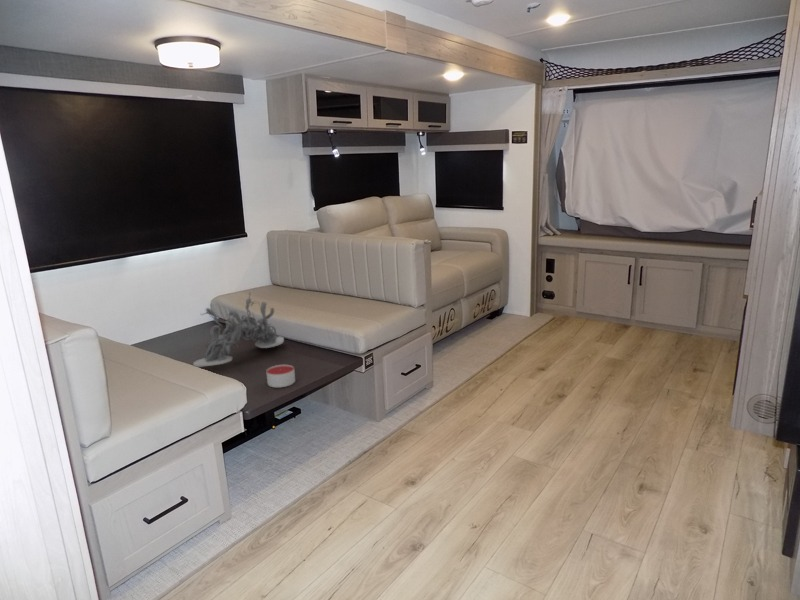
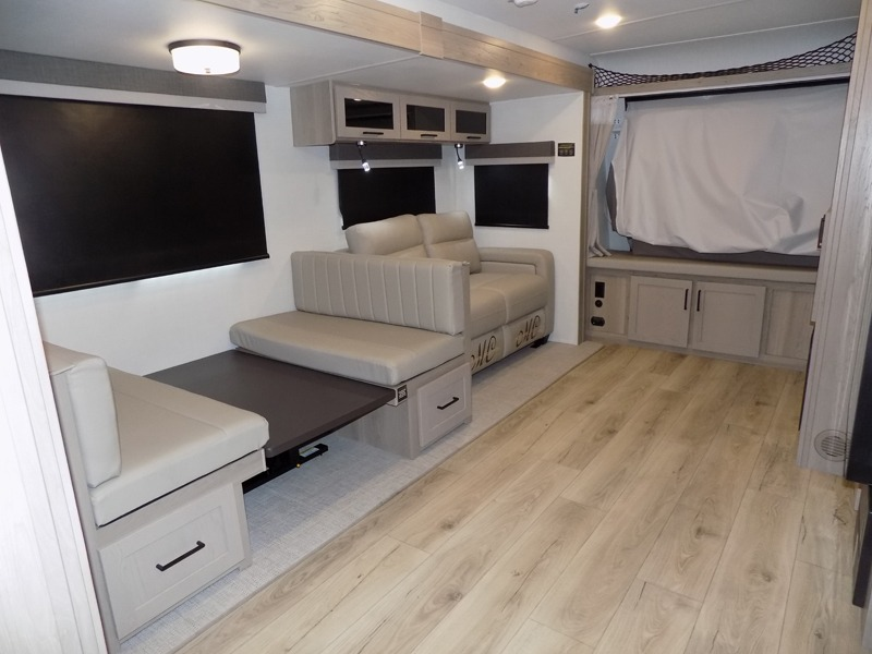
- candle [265,364,296,389]
- plant [192,292,289,368]
